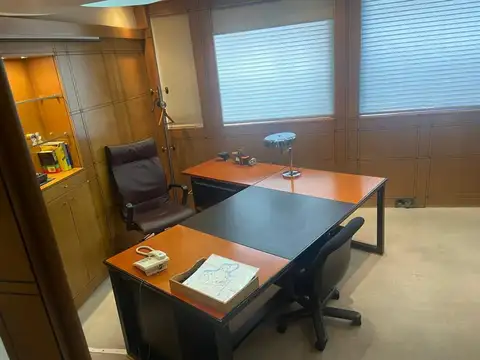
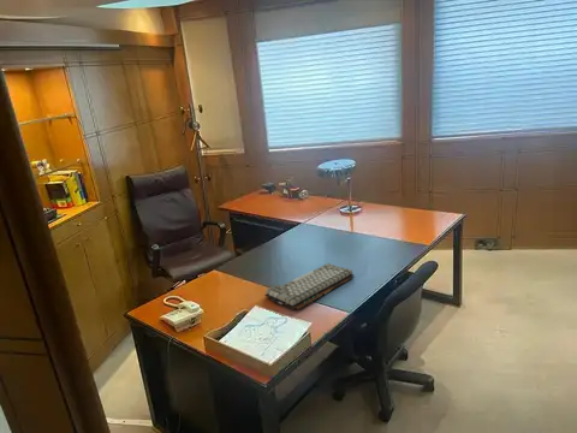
+ keyboard [263,262,356,310]
